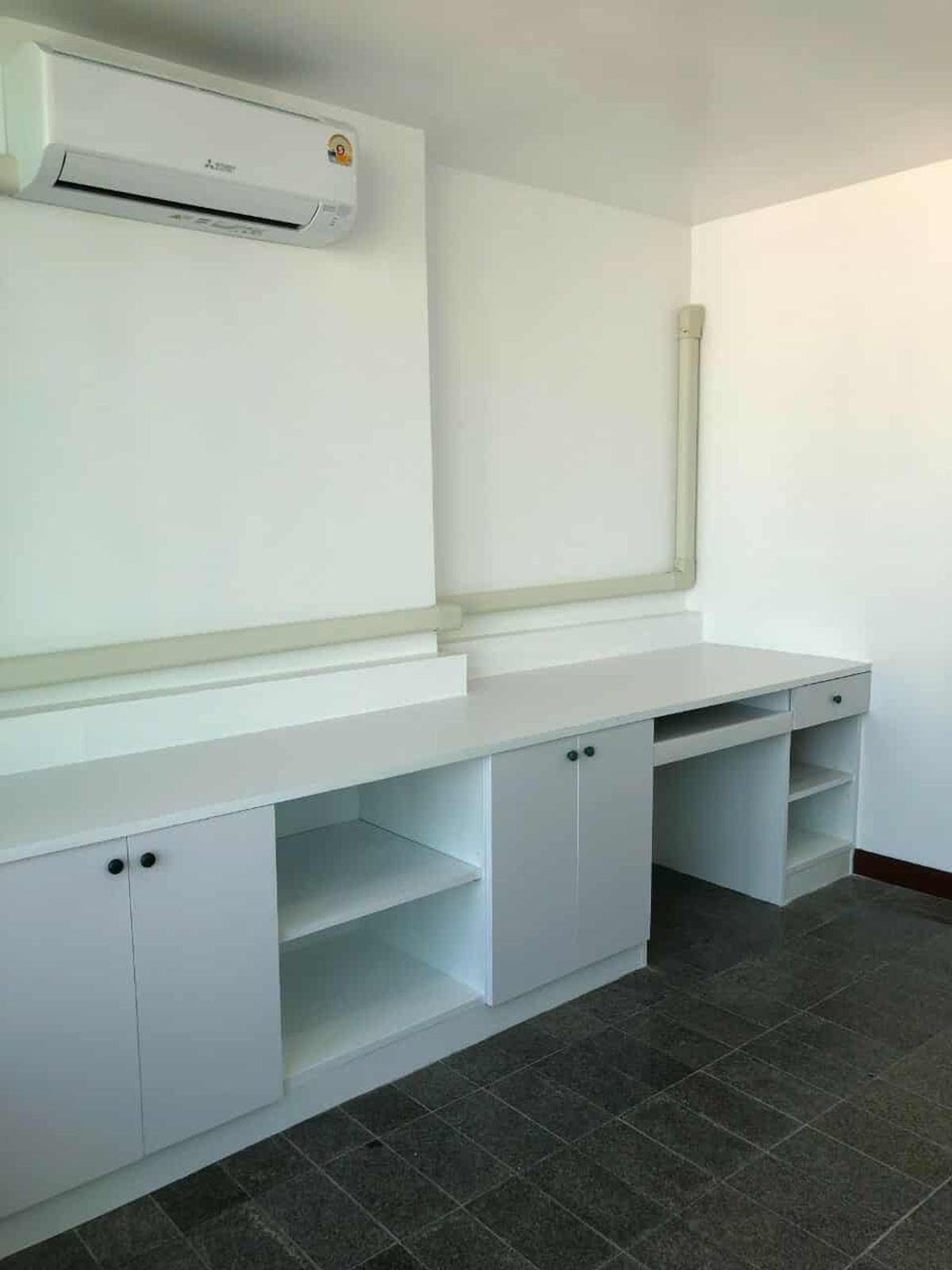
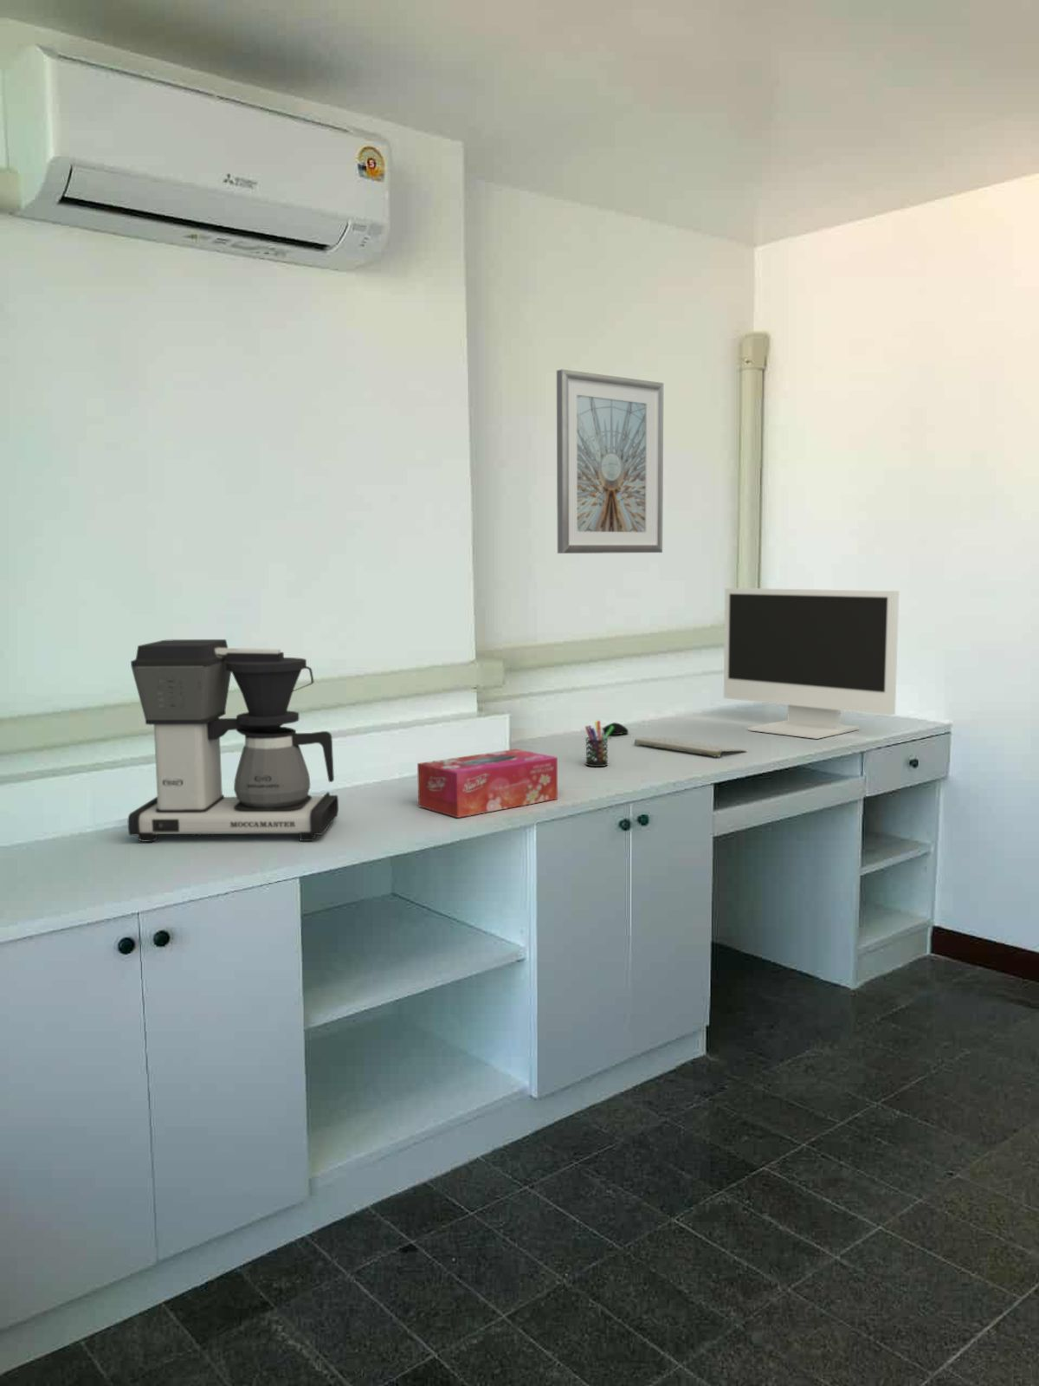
+ pen holder [585,720,613,767]
+ coffee maker [128,638,339,843]
+ keyboard [634,737,748,758]
+ monitor [722,587,899,740]
+ picture frame [556,368,664,554]
+ tissue box [417,749,559,819]
+ computer mouse [601,721,630,740]
